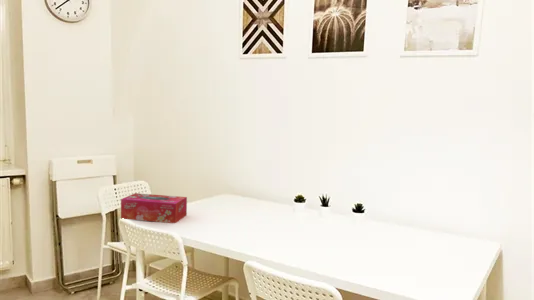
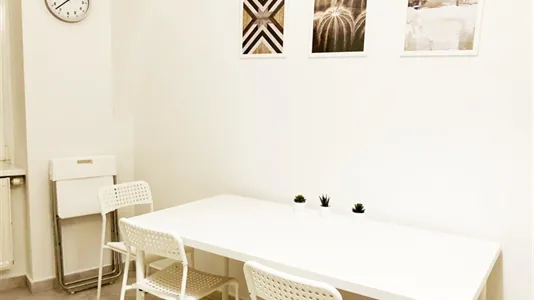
- tissue box [120,192,188,224]
